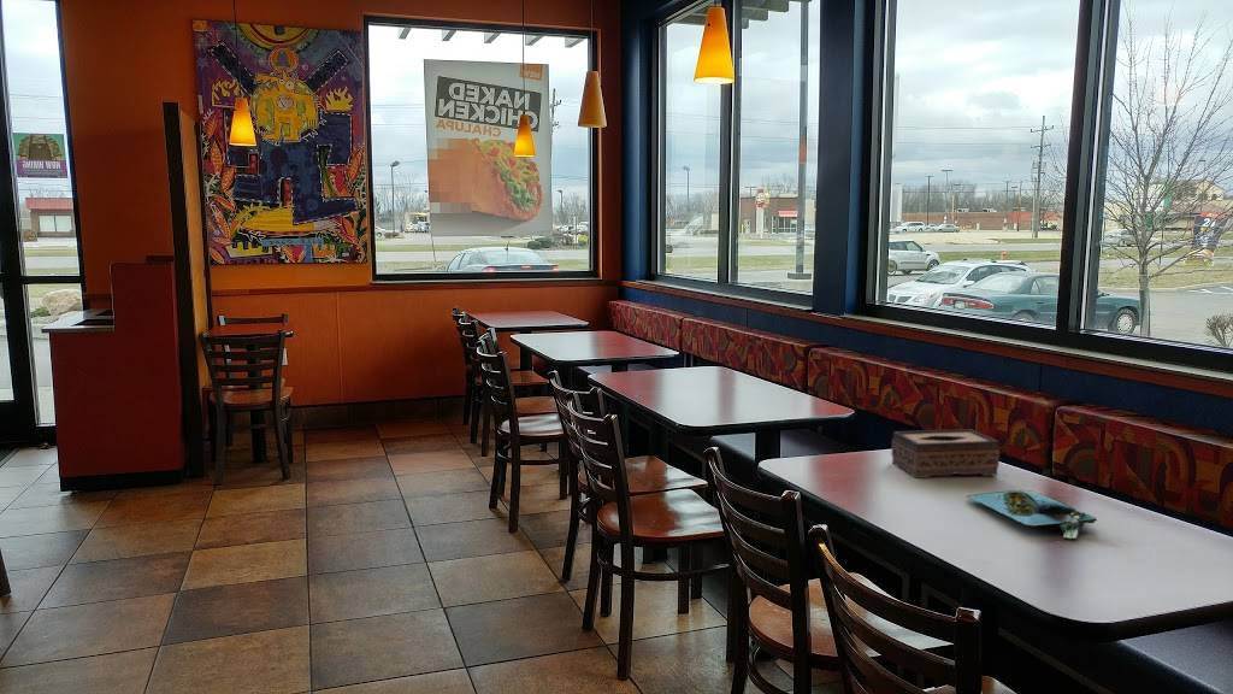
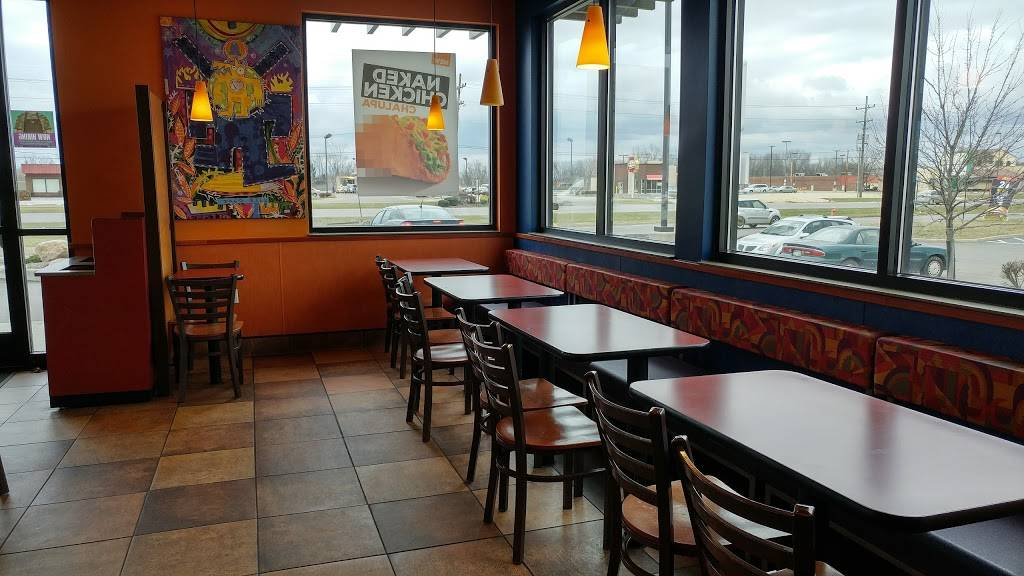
- platter [966,489,1098,540]
- tissue box [890,428,1001,480]
